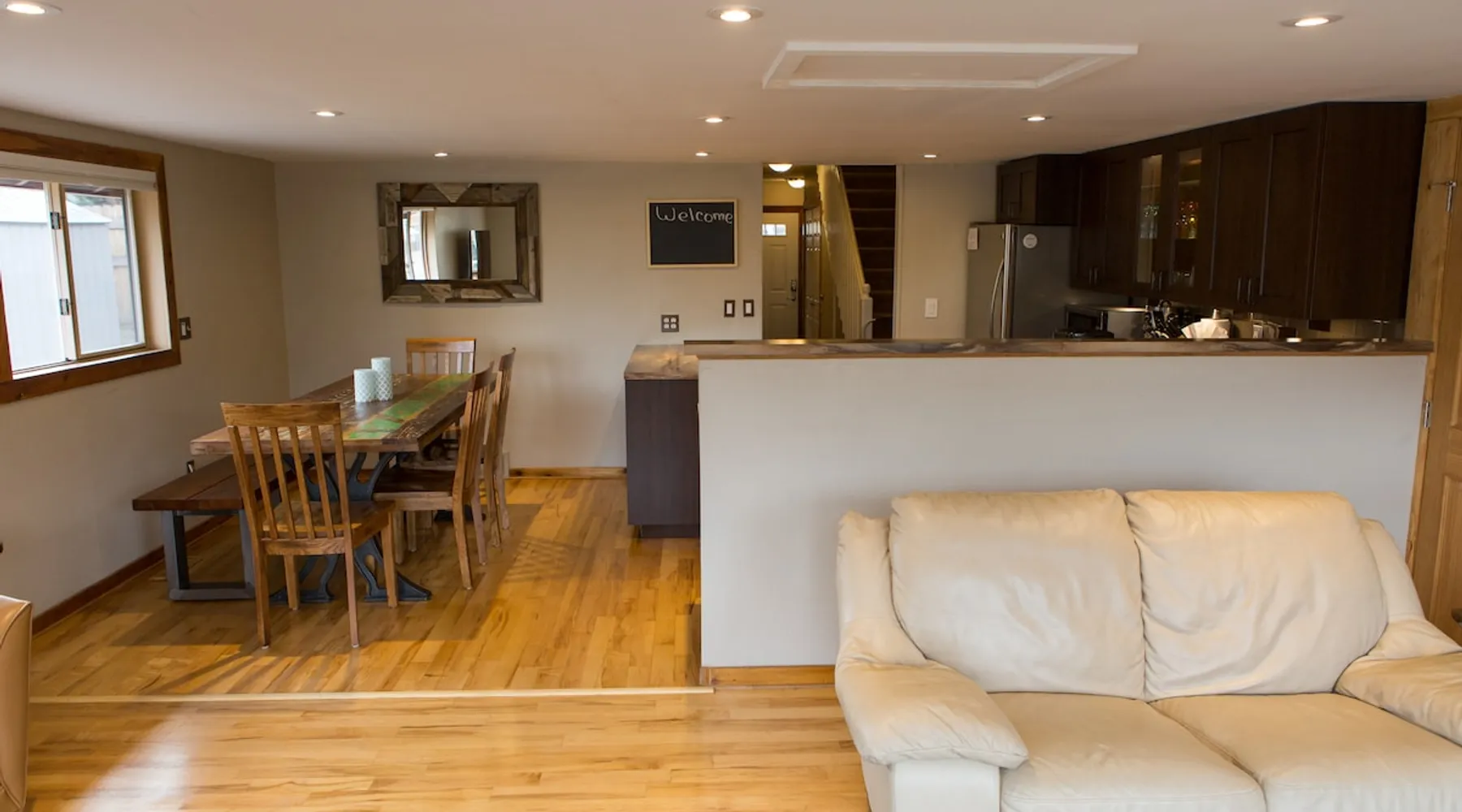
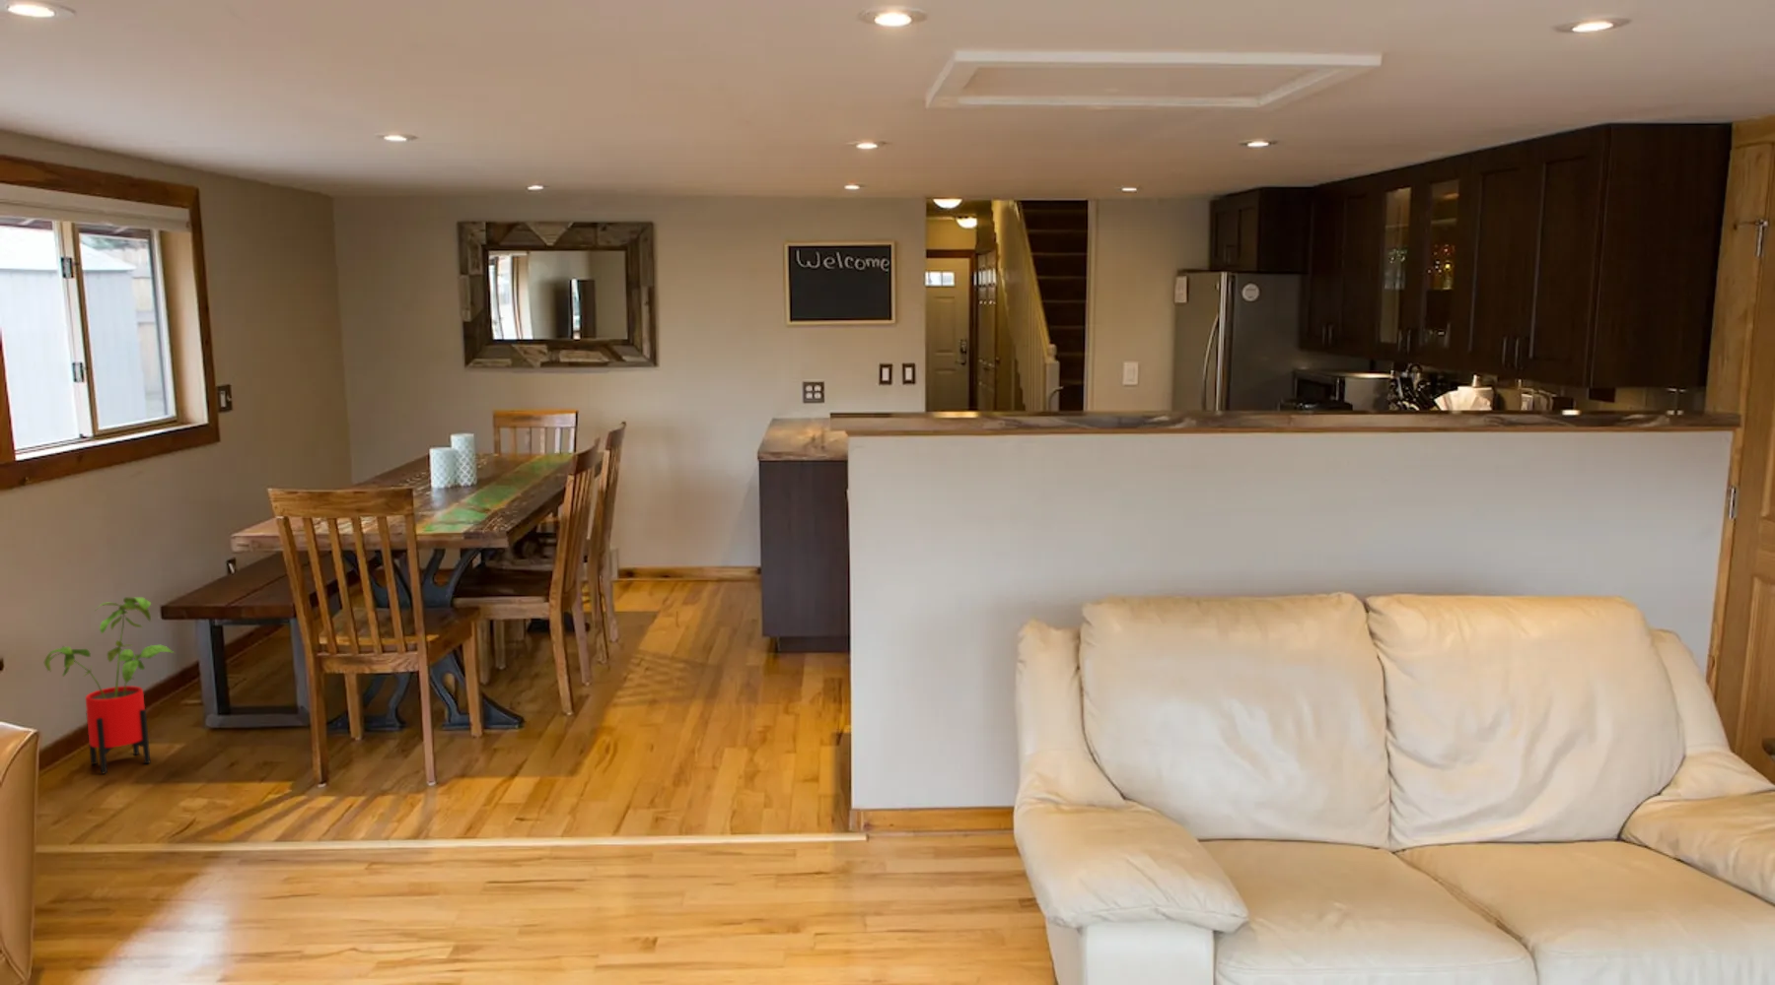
+ house plant [44,596,176,774]
